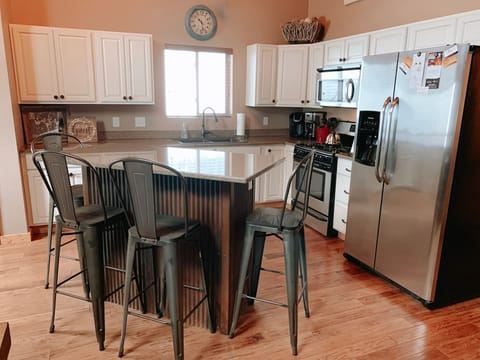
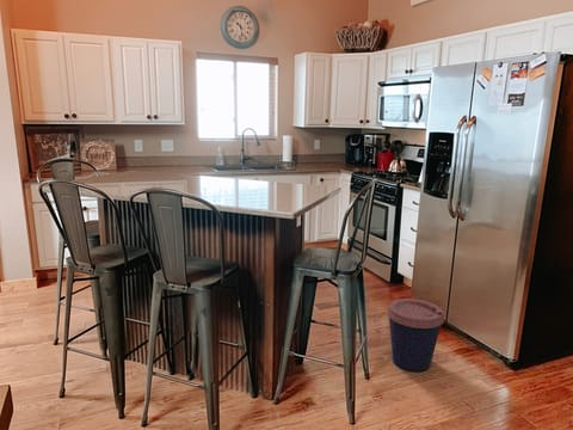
+ coffee cup [386,297,445,373]
